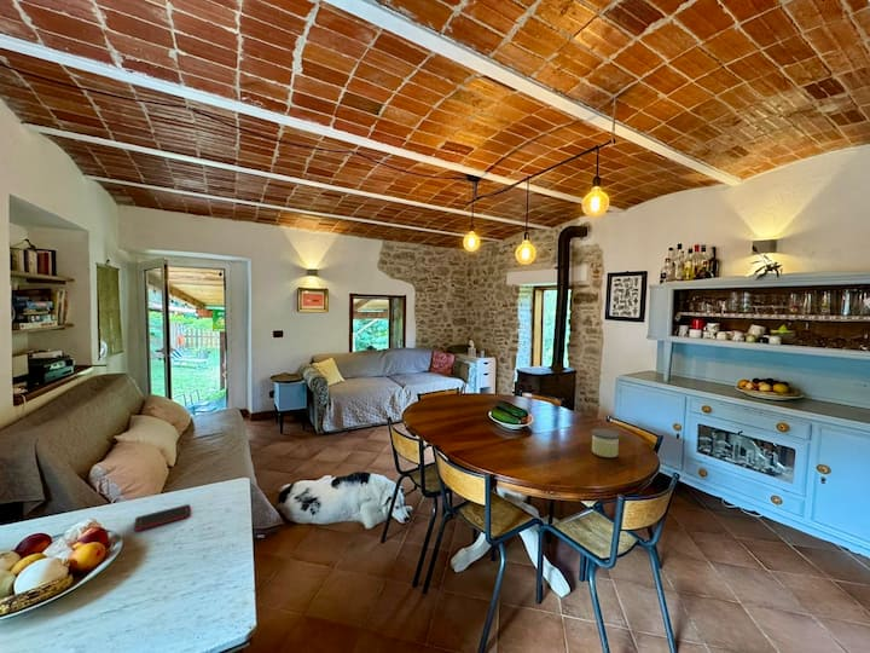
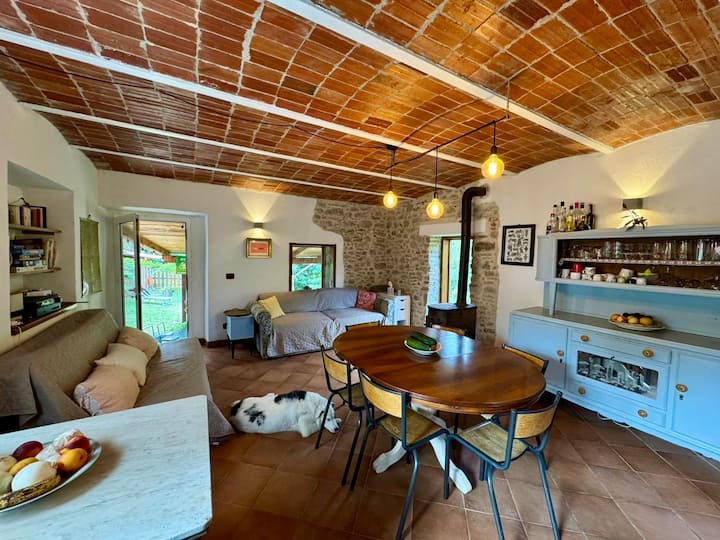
- cell phone [133,503,192,532]
- candle [590,428,621,458]
